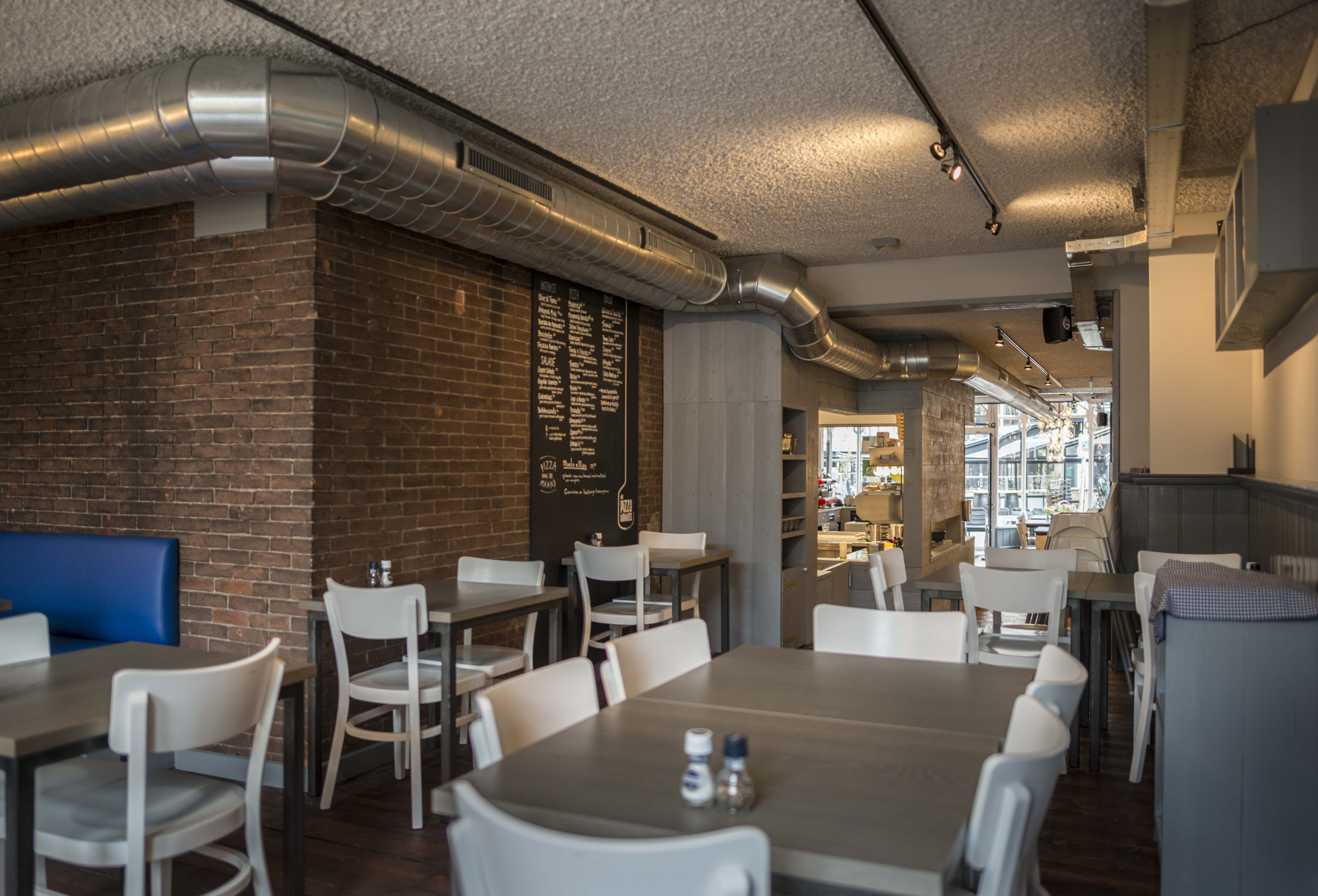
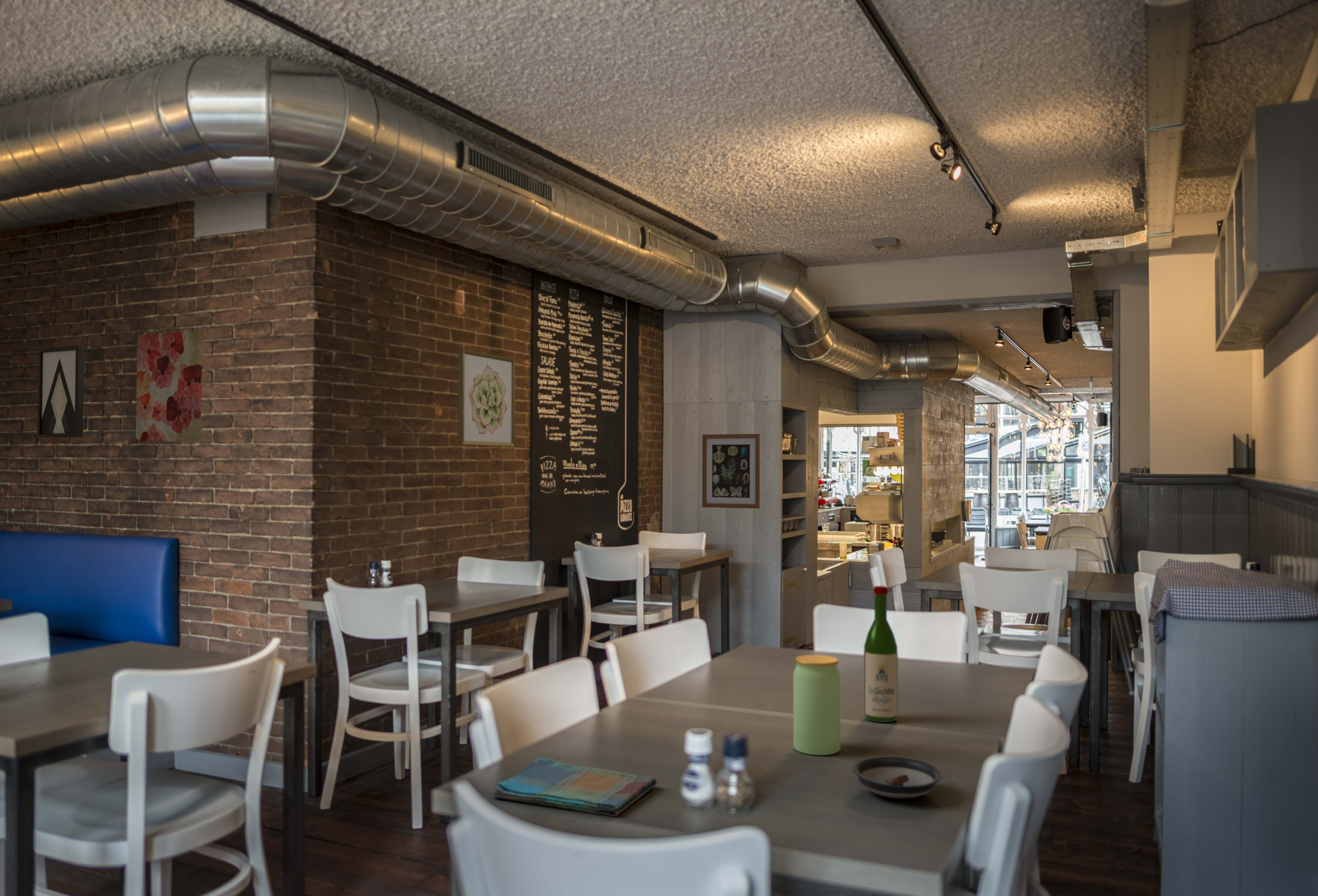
+ wall art [458,349,516,447]
+ wall art [702,434,760,509]
+ wall art [37,345,84,438]
+ wine bottle [863,586,898,723]
+ wall art [135,330,203,442]
+ saucer [852,756,942,799]
+ dish towel [492,757,657,817]
+ jar [793,654,841,755]
